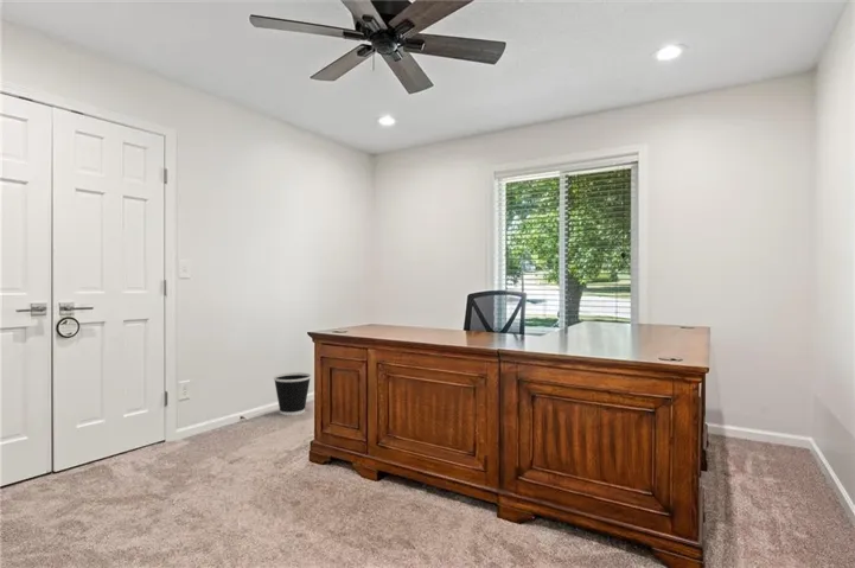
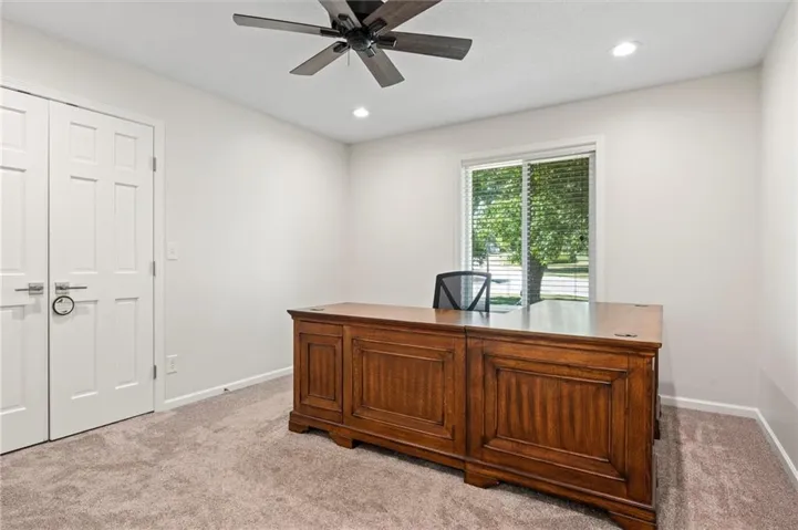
- wastebasket [273,371,312,416]
